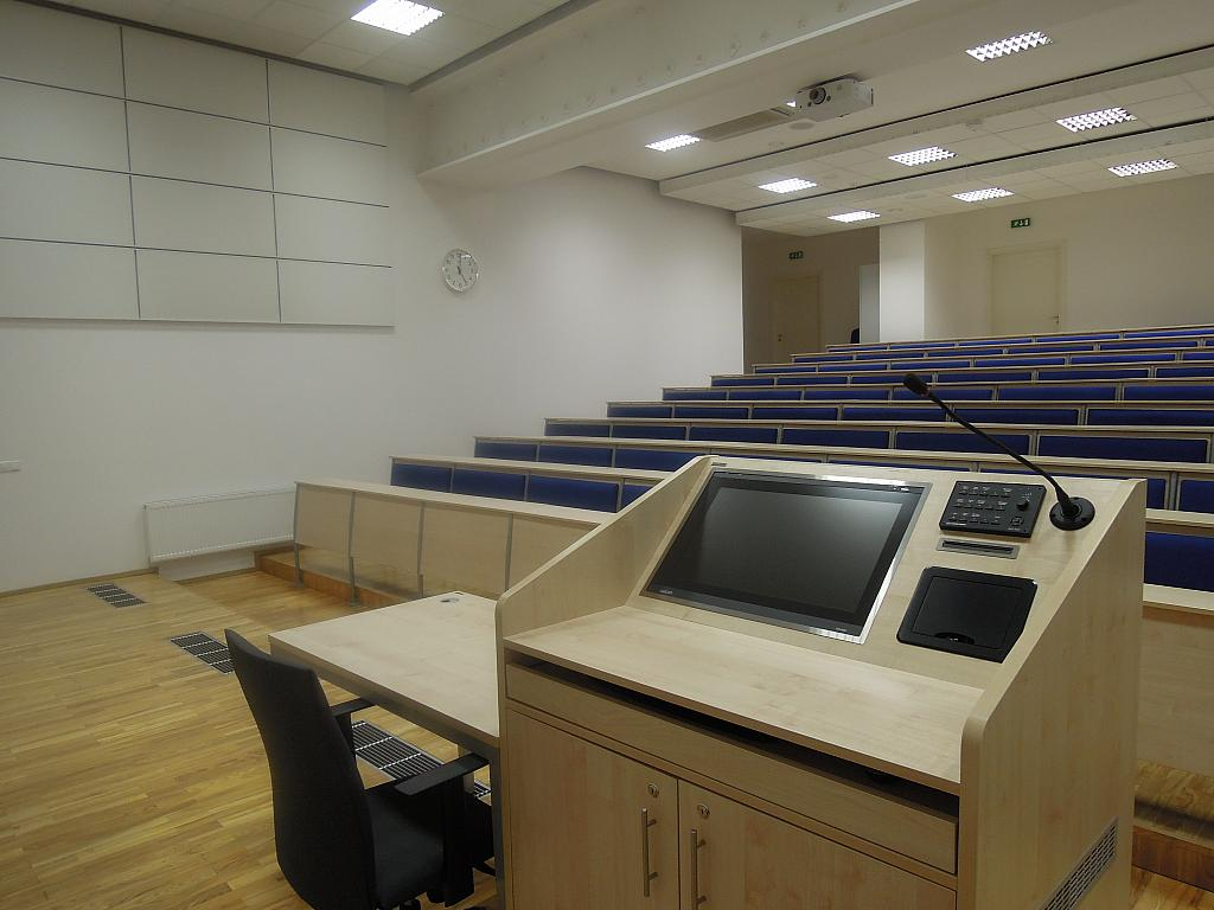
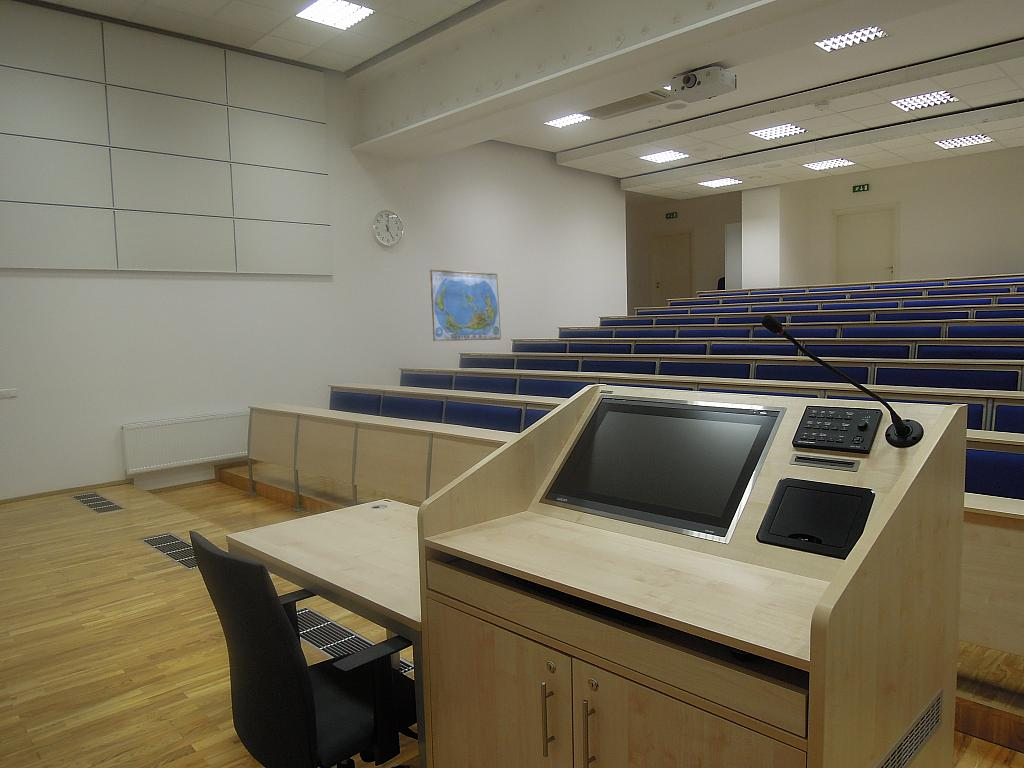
+ world map [429,269,502,342]
